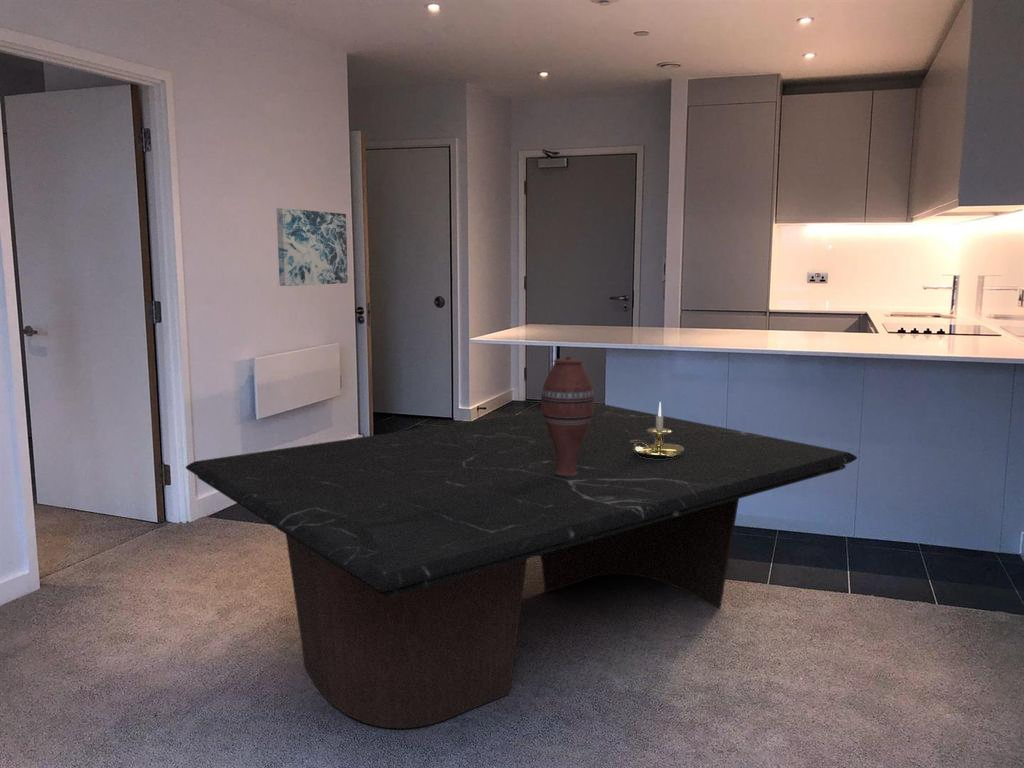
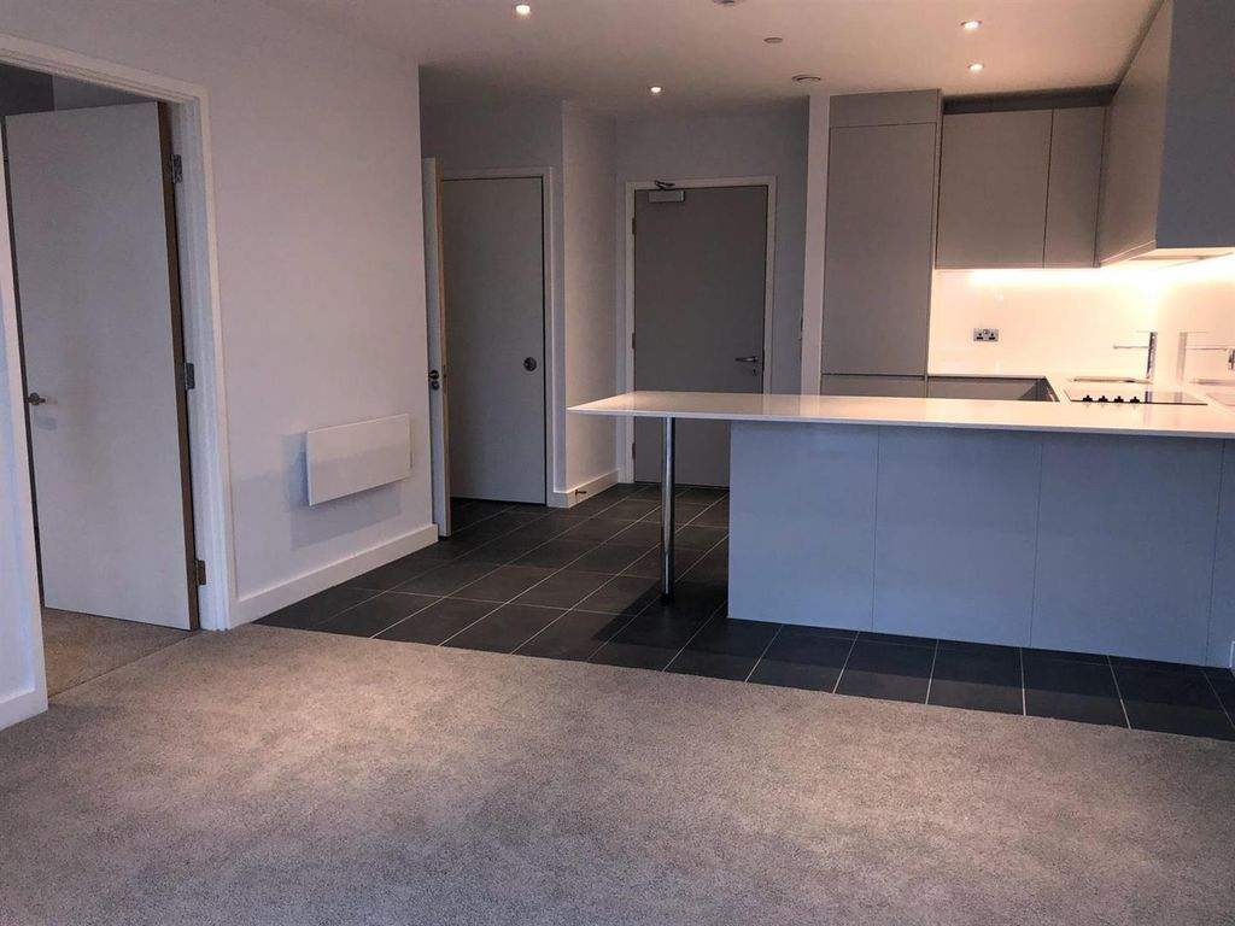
- dining table [185,402,858,729]
- vase [540,355,595,476]
- wall art [276,207,349,287]
- candle holder [630,401,684,459]
